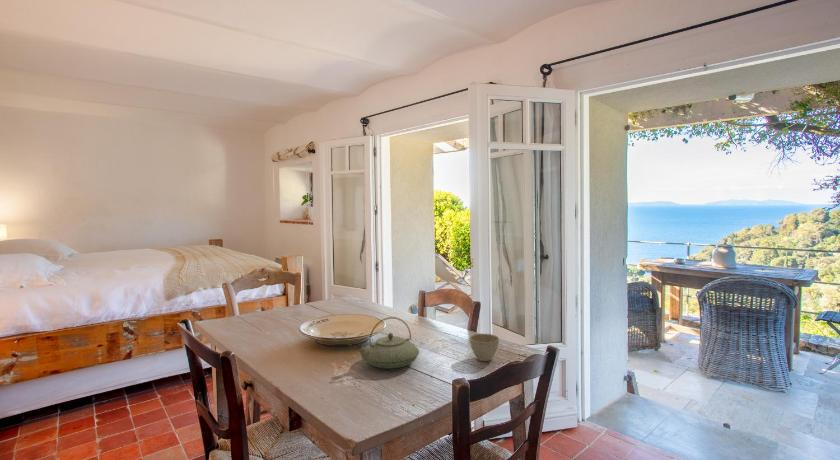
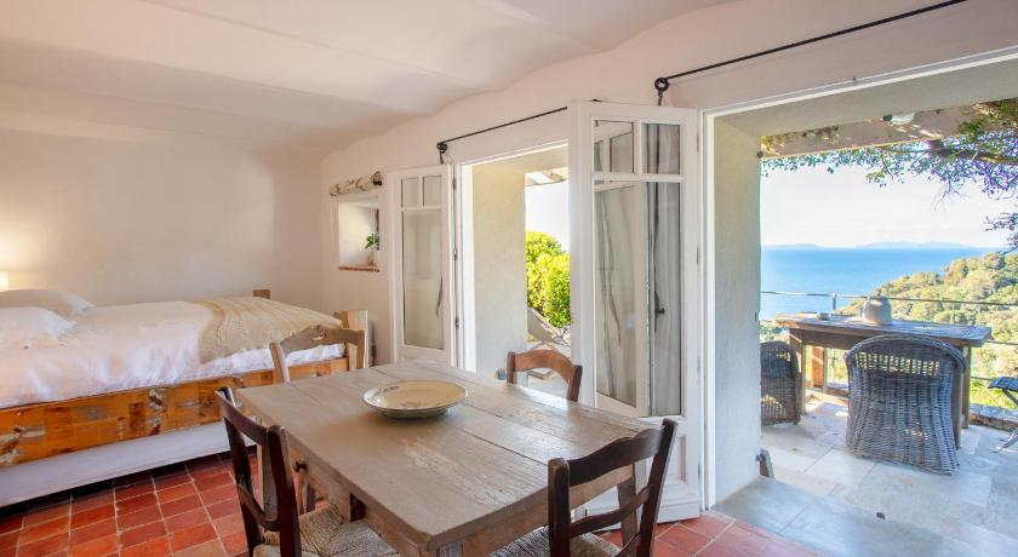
- flower pot [468,333,500,362]
- teapot [355,316,420,370]
